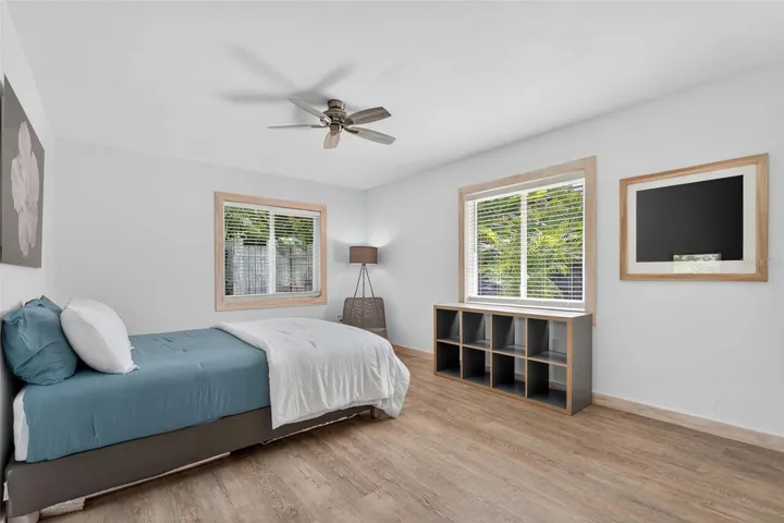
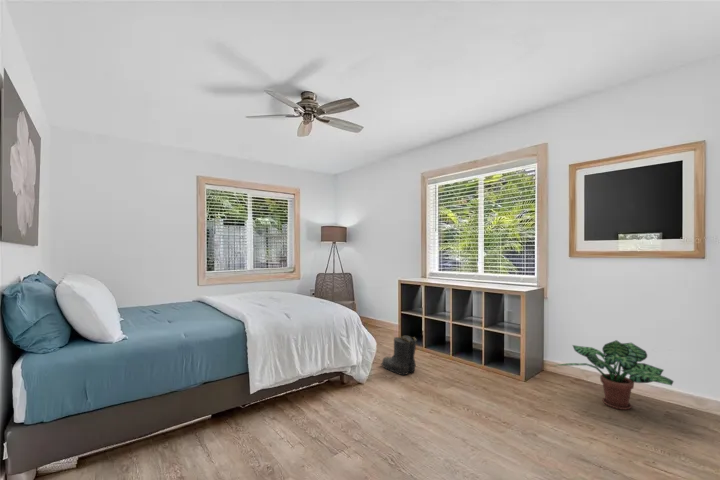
+ potted plant [550,339,675,411]
+ boots [379,335,418,376]
